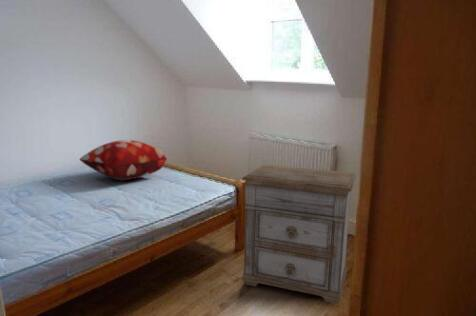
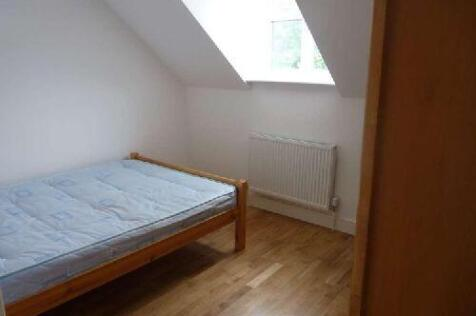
- decorative pillow [78,139,168,181]
- nightstand [241,164,357,305]
